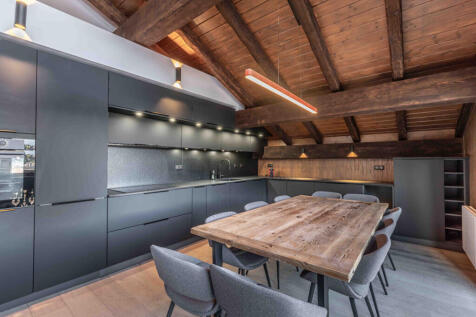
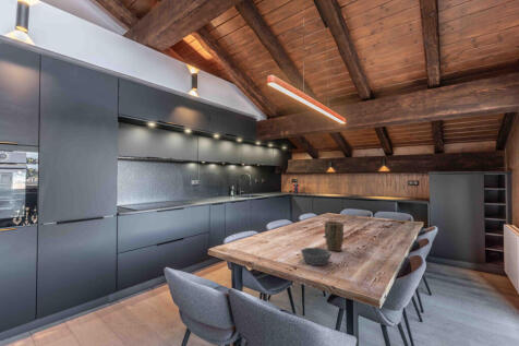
+ plant pot [324,220,345,252]
+ bowl [299,247,333,266]
